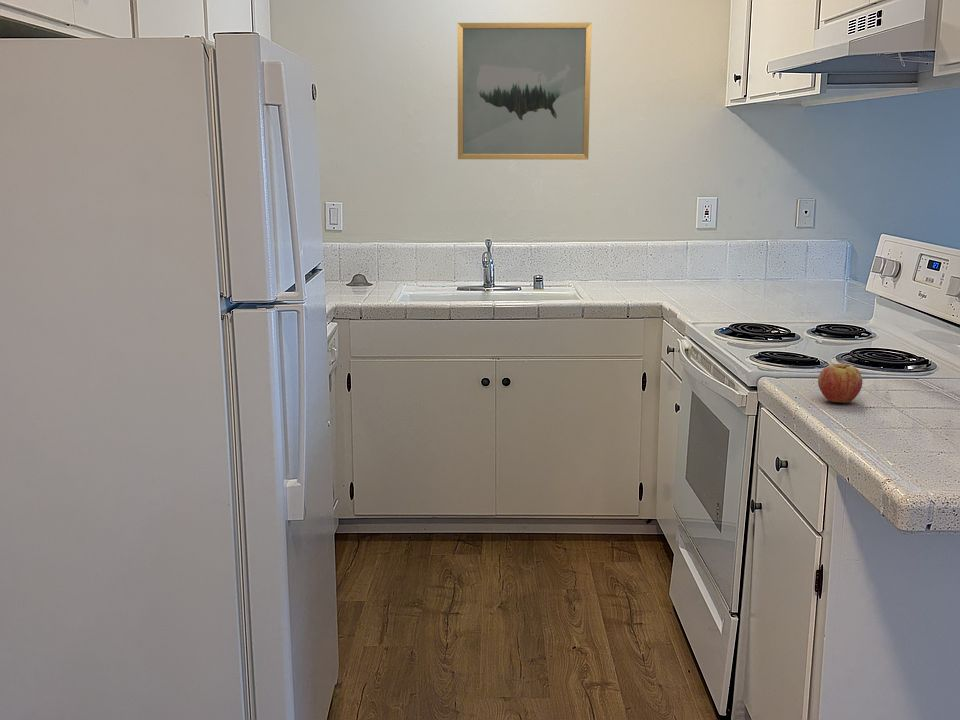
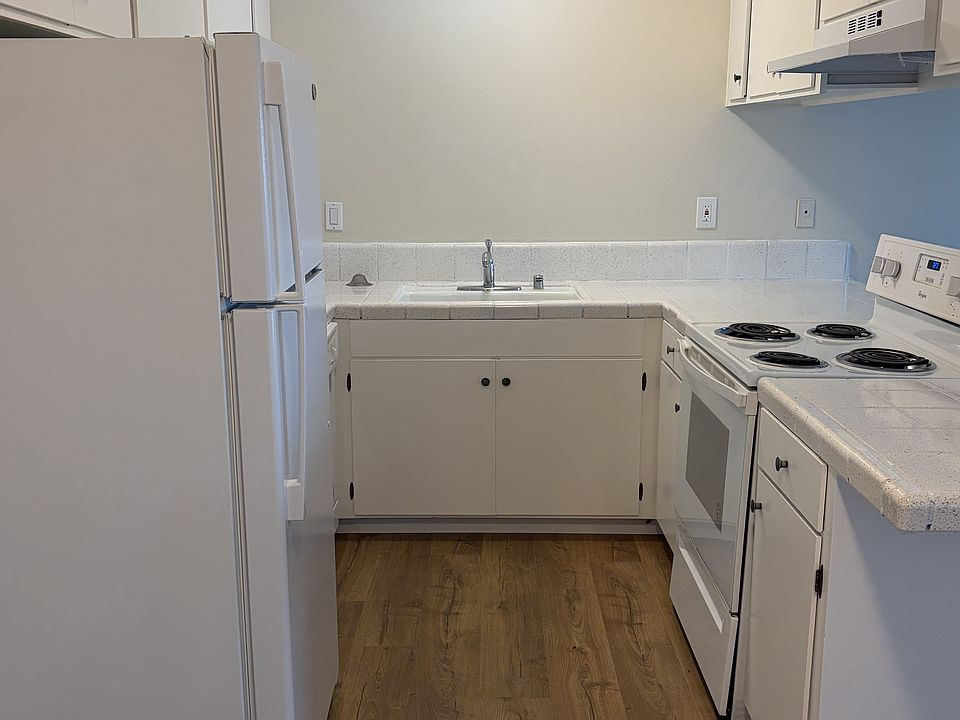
- fruit [817,363,863,404]
- wall art [457,22,593,161]
